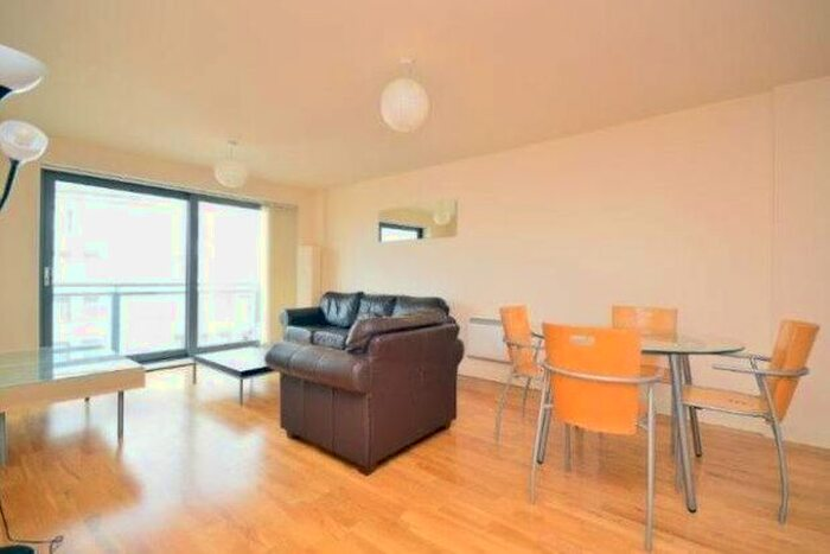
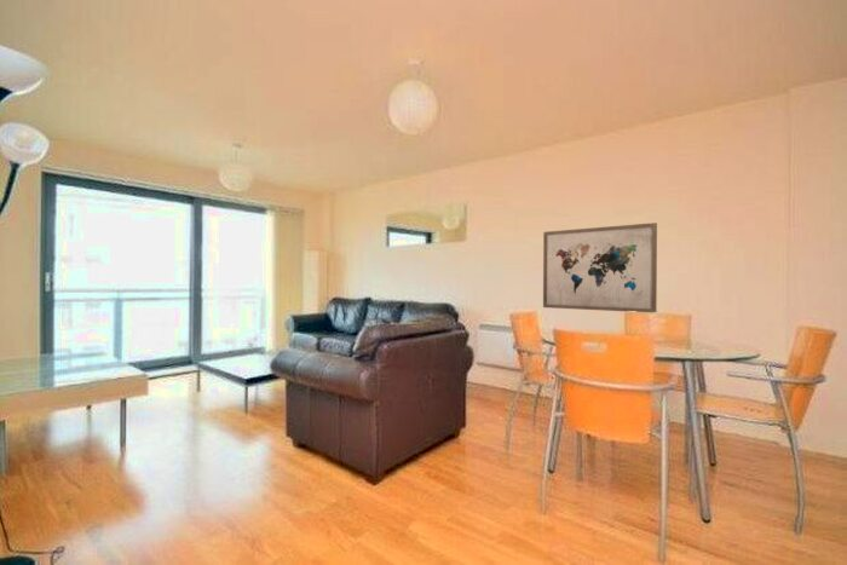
+ wall art [542,221,658,313]
